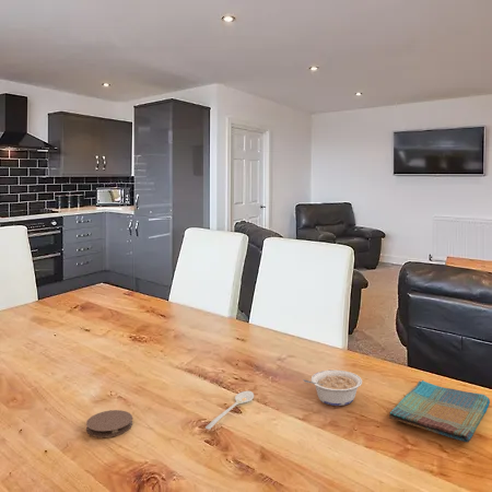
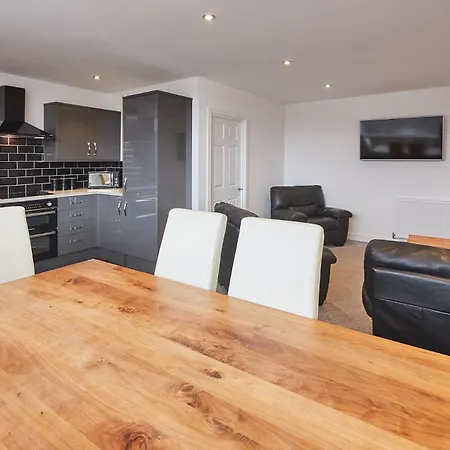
- dish towel [388,379,491,444]
- coaster [85,409,133,438]
- legume [302,370,363,407]
- stirrer [204,390,255,431]
